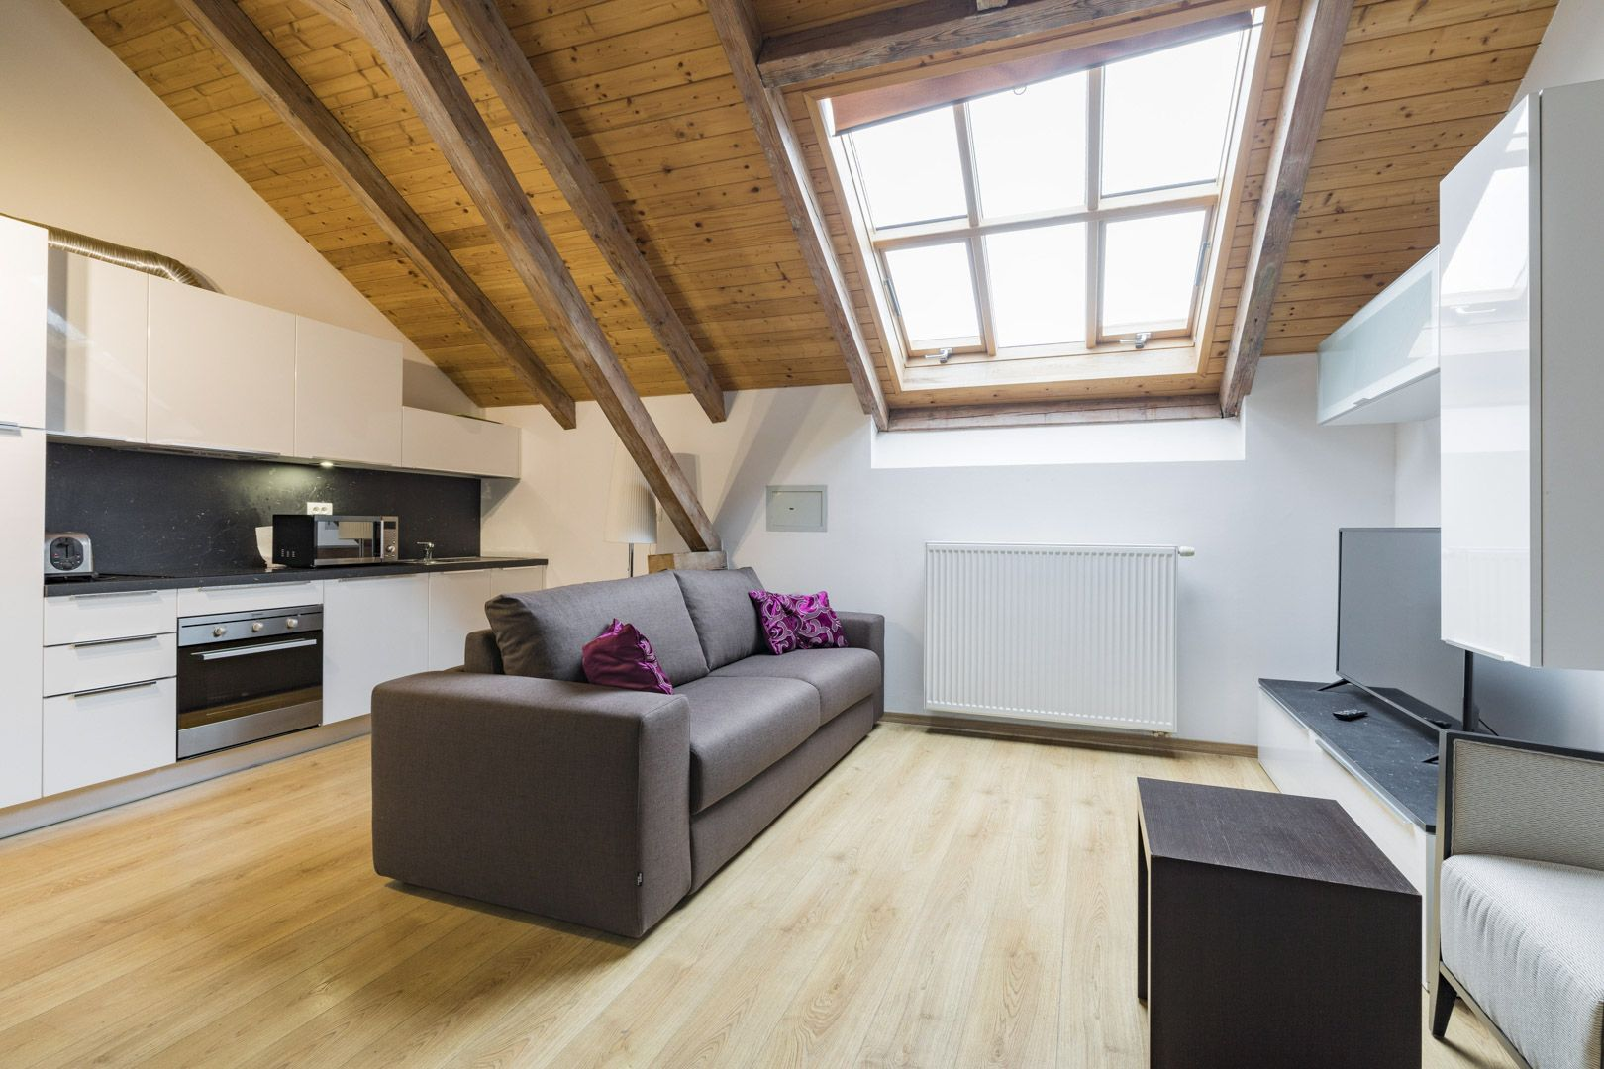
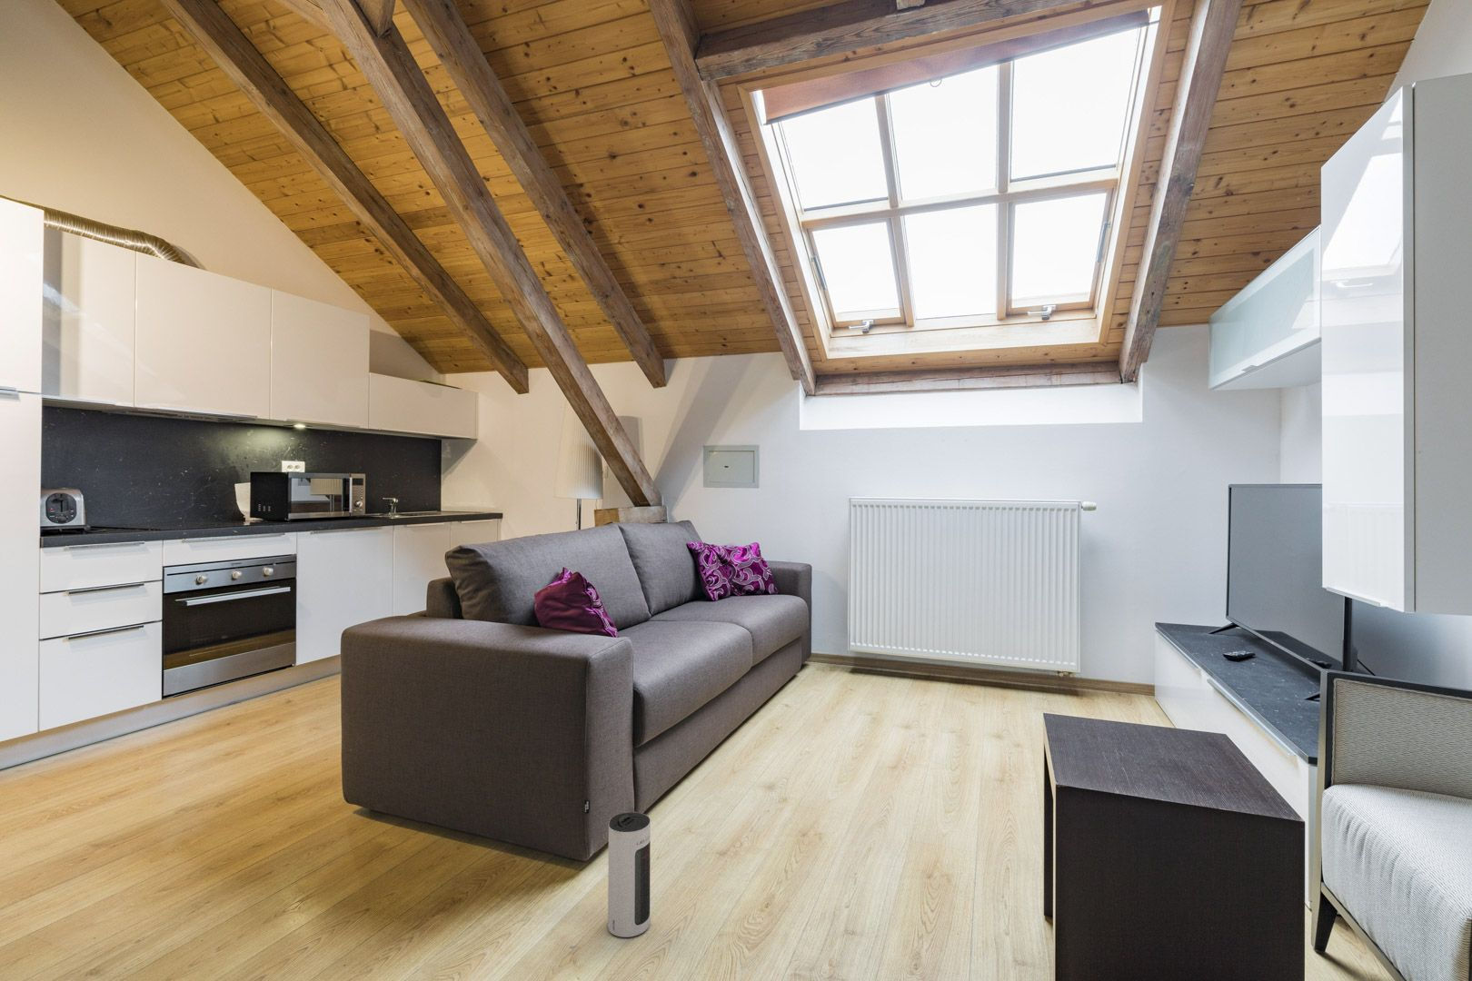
+ speaker [607,811,652,938]
